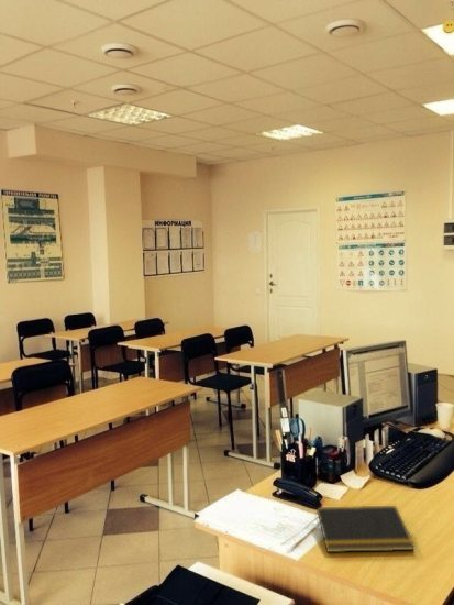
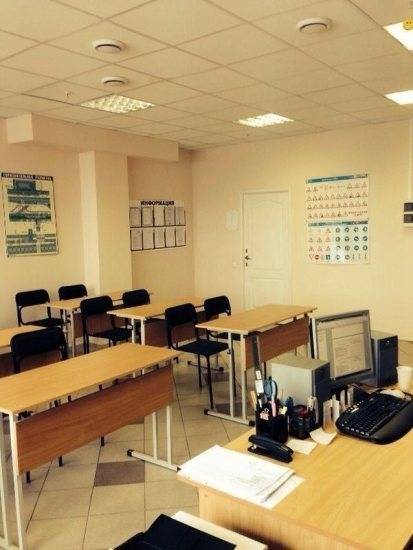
- notepad [314,505,416,553]
